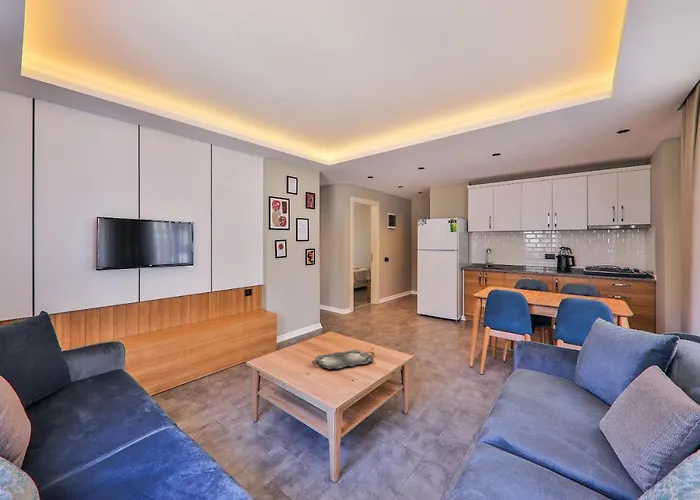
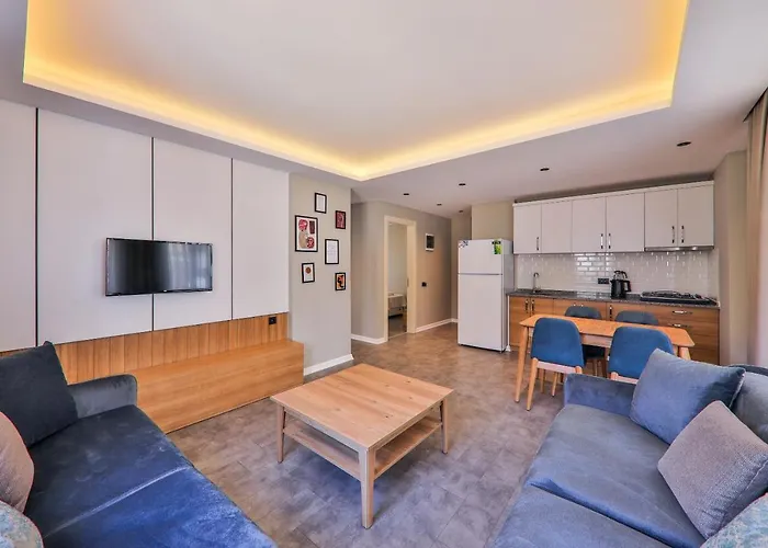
- serving tray [311,349,375,370]
